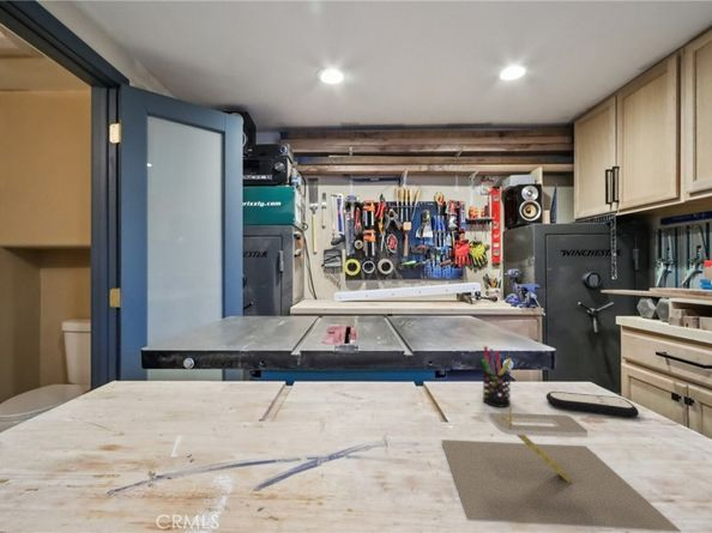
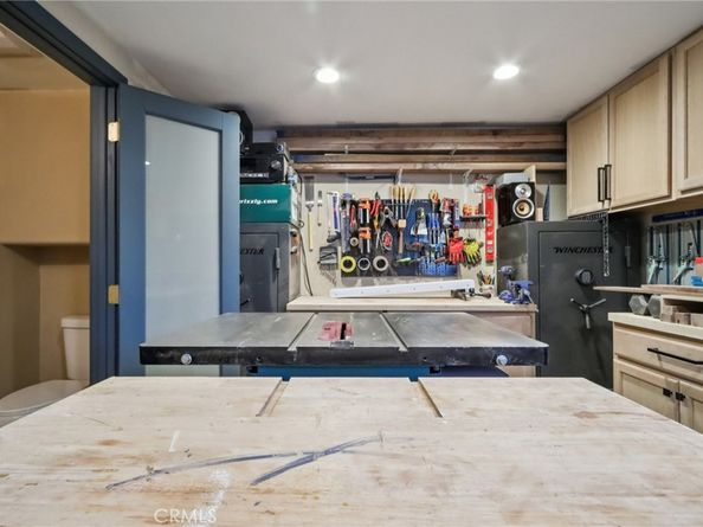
- architectural model [441,405,681,532]
- remote control [545,390,640,418]
- pen holder [481,345,513,408]
